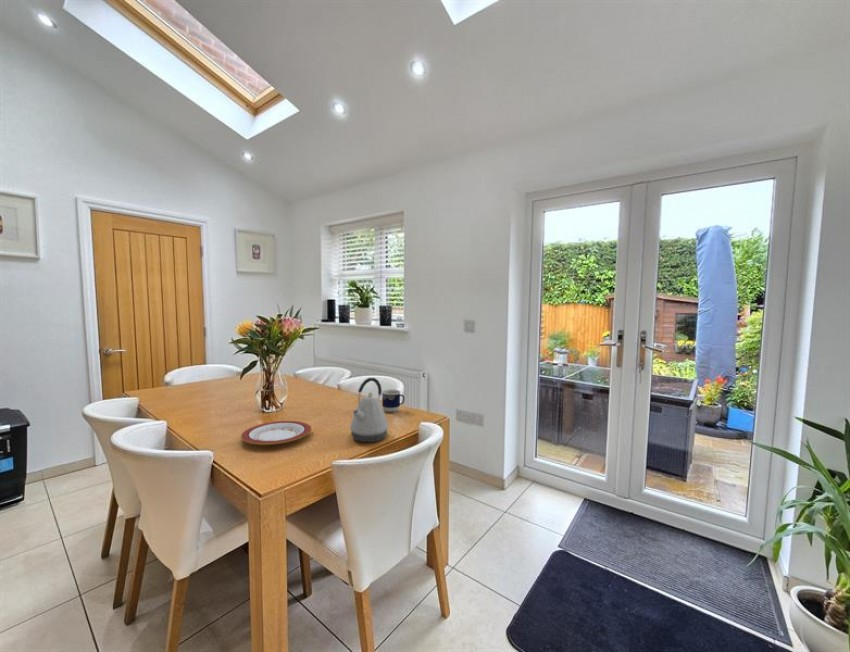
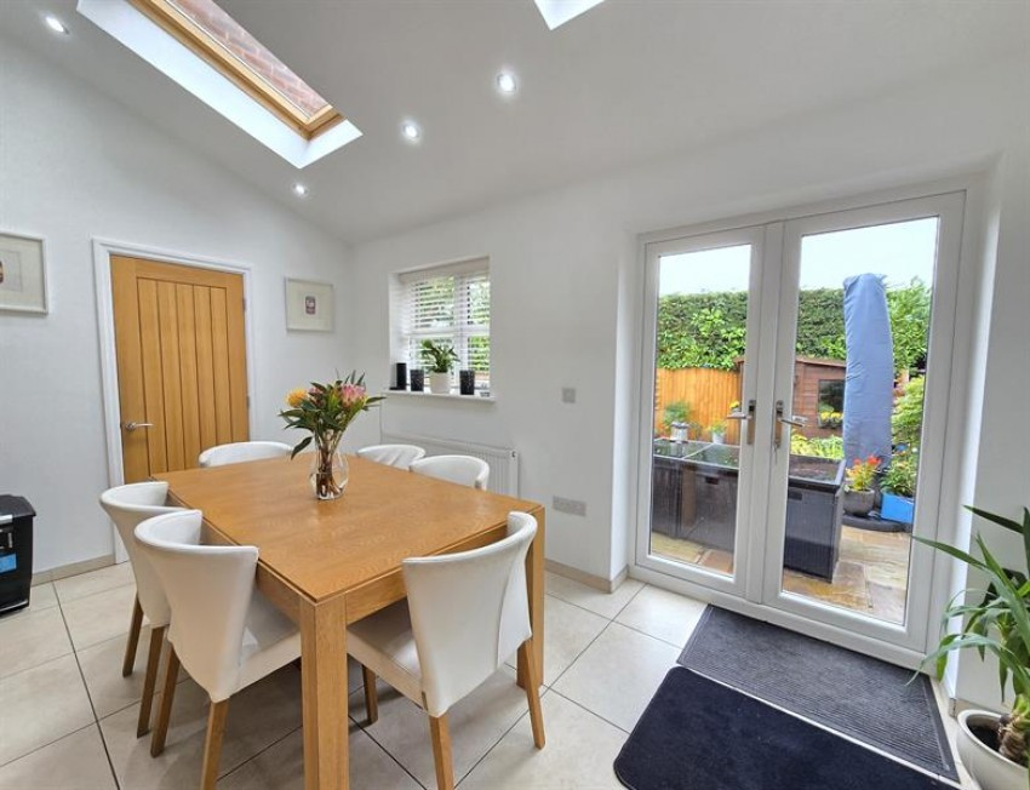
- plate [240,420,313,446]
- cup [381,388,406,413]
- kettle [349,377,390,443]
